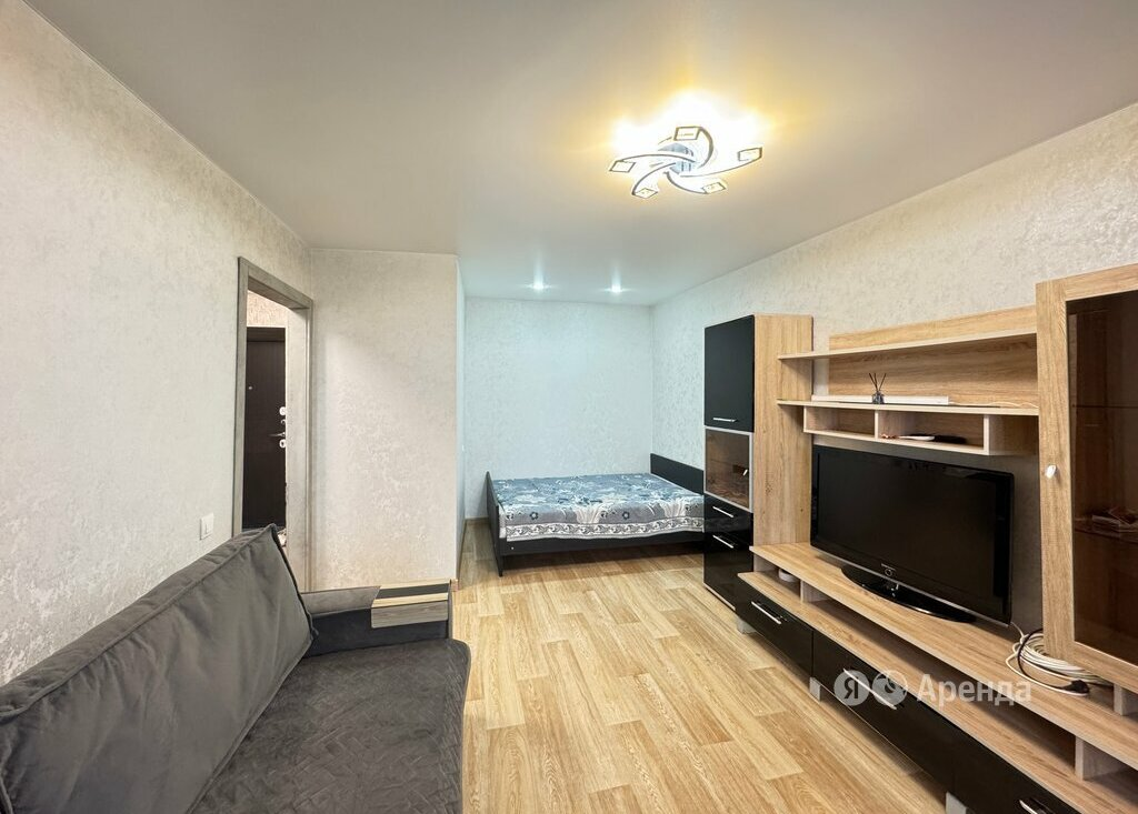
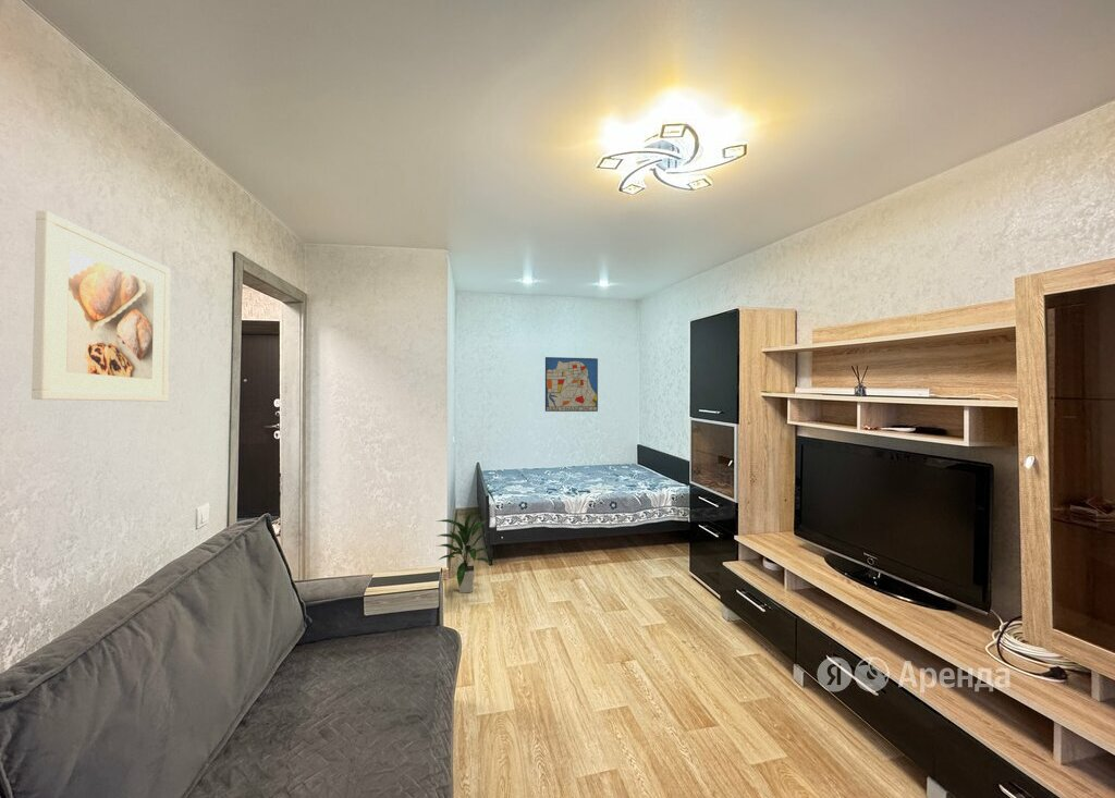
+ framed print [30,209,171,403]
+ wall art [544,356,599,413]
+ indoor plant [436,510,493,594]
